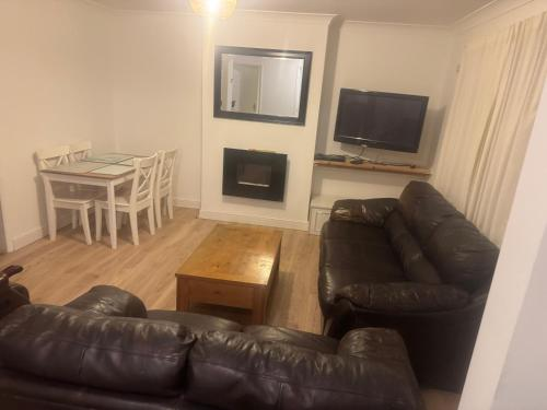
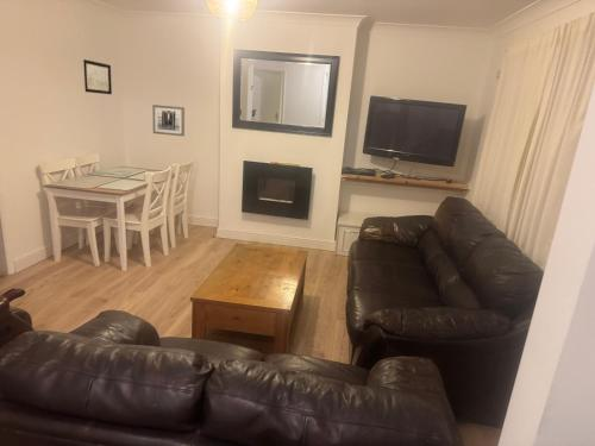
+ wall art [82,58,113,95]
+ wall art [151,103,186,137]
